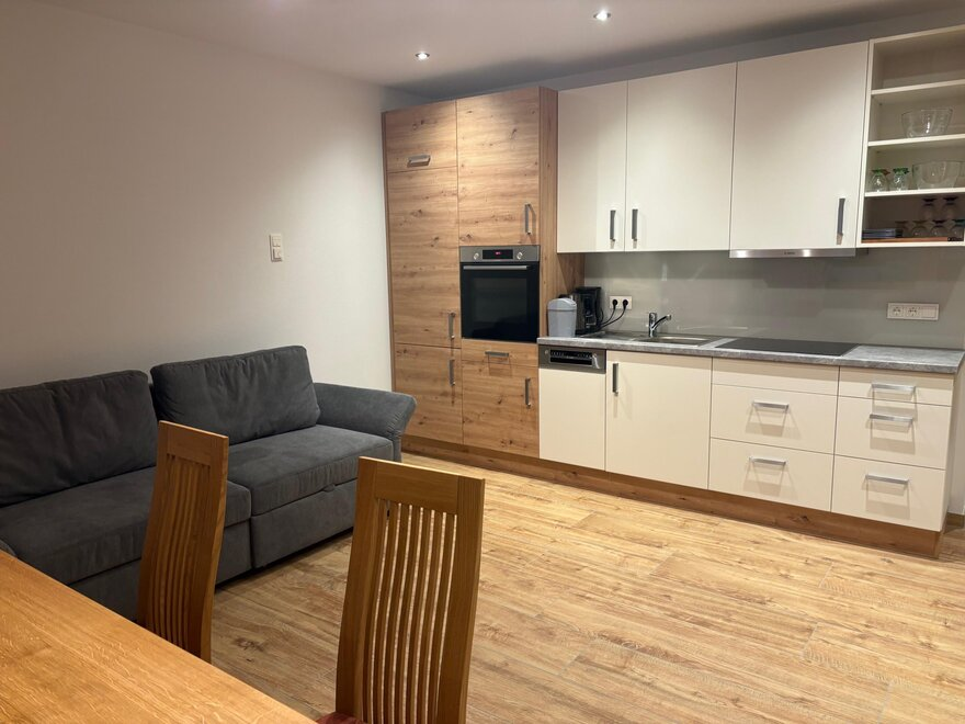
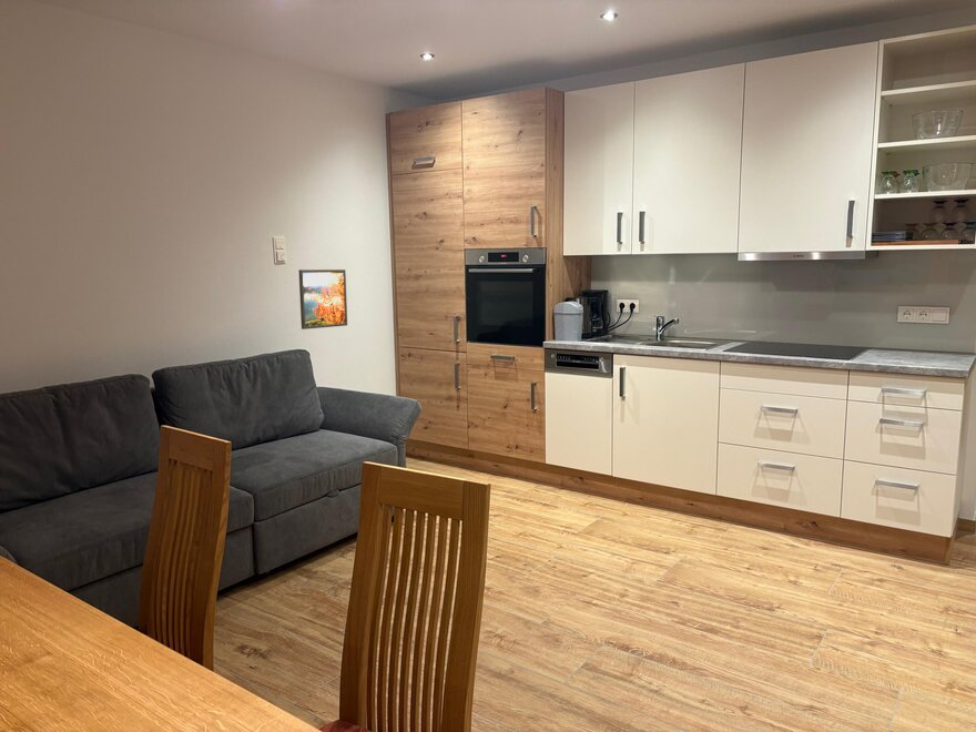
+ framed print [297,268,348,331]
